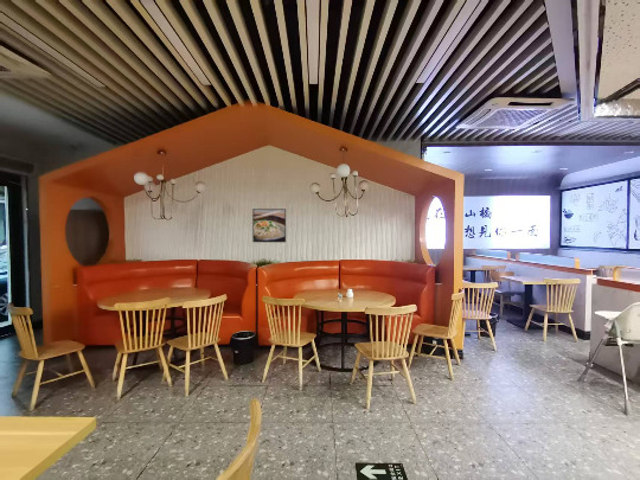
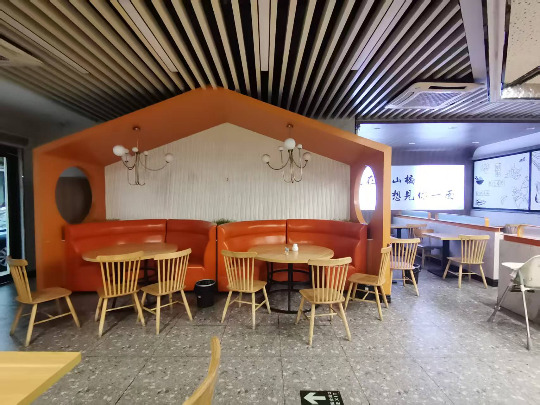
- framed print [251,207,287,243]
